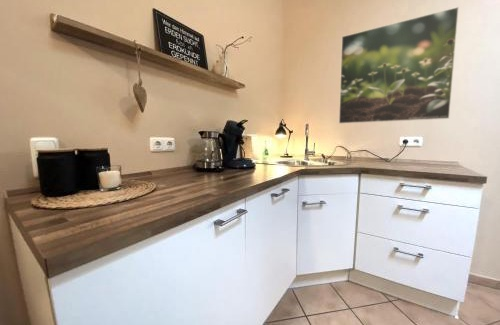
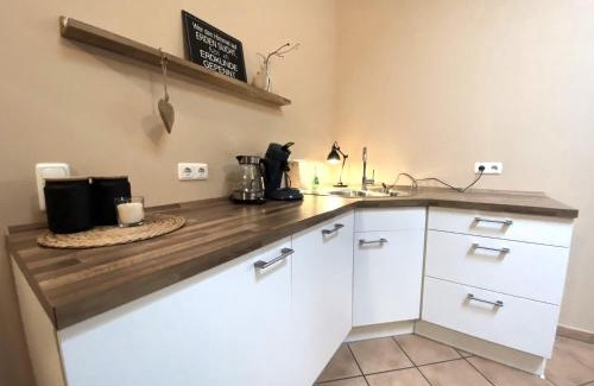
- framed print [338,6,460,125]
